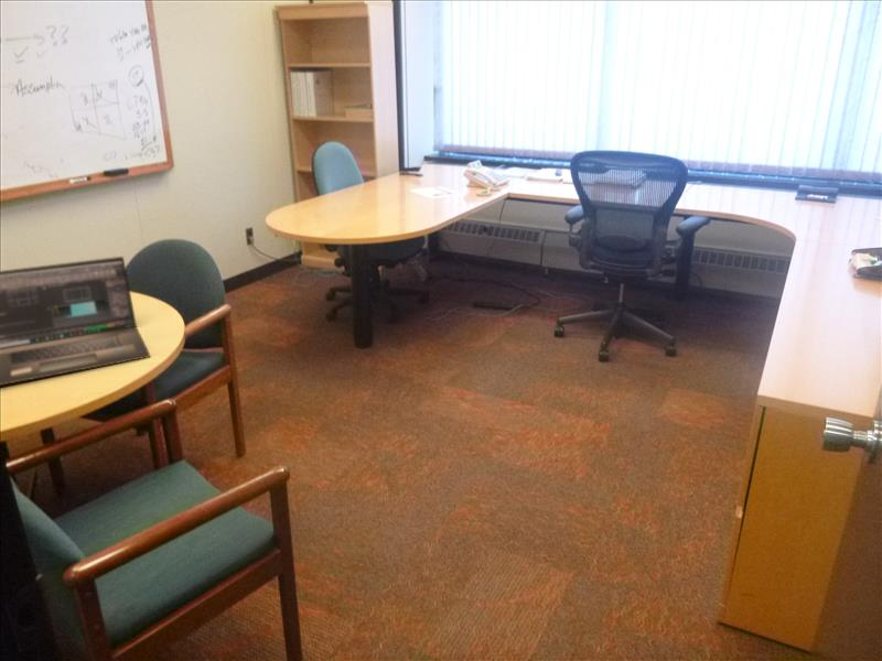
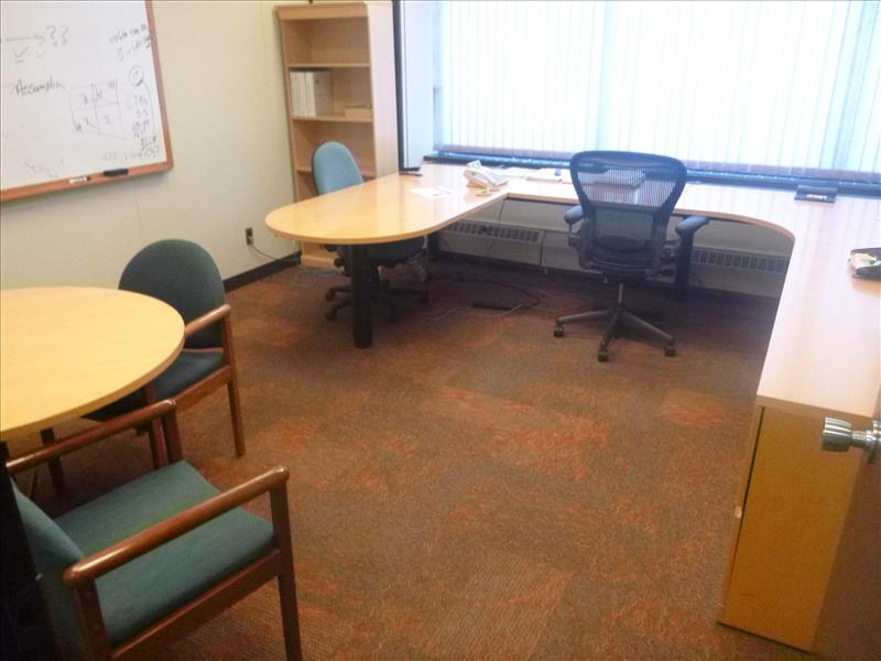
- laptop [0,256,151,387]
